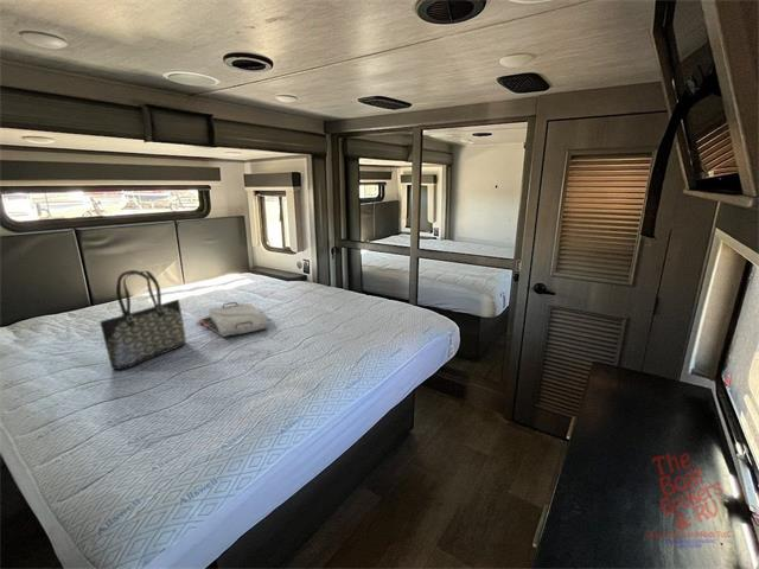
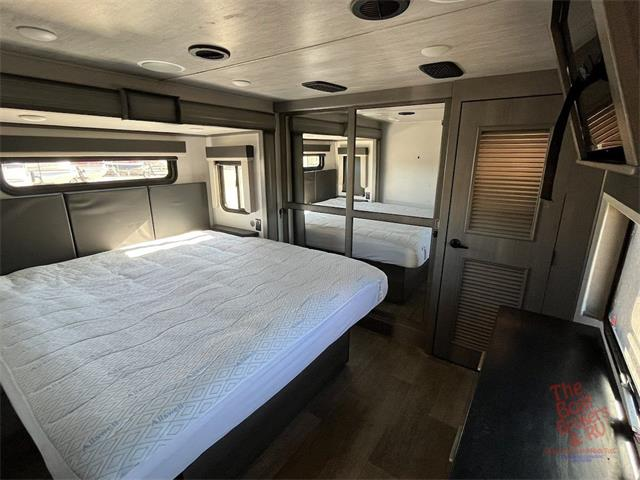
- tote bag [98,269,187,371]
- serving tray [197,301,270,338]
